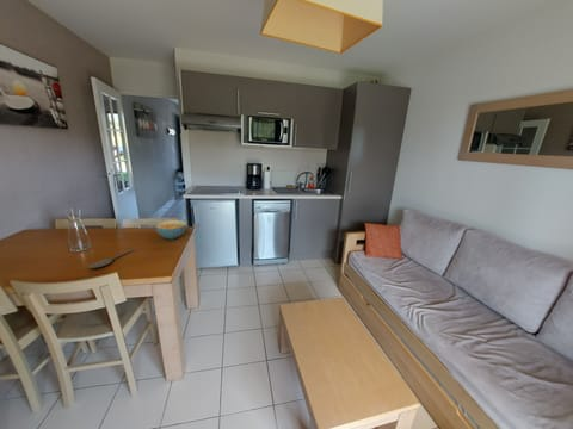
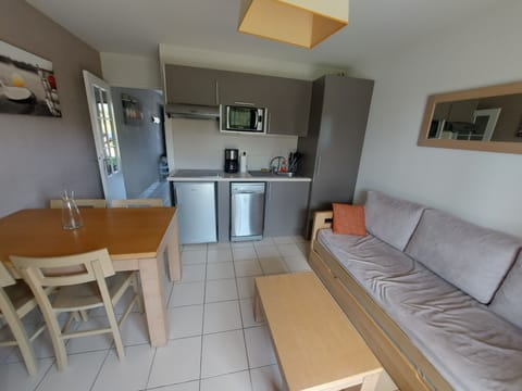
- wooden spoon [87,247,140,269]
- cereal bowl [154,219,187,241]
